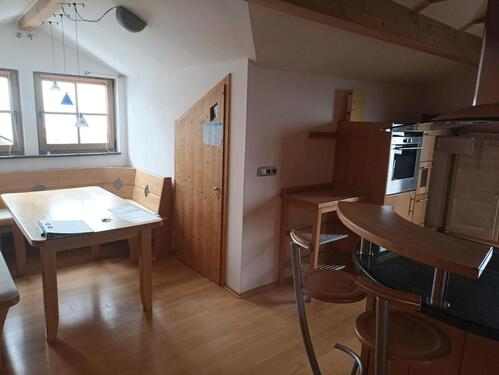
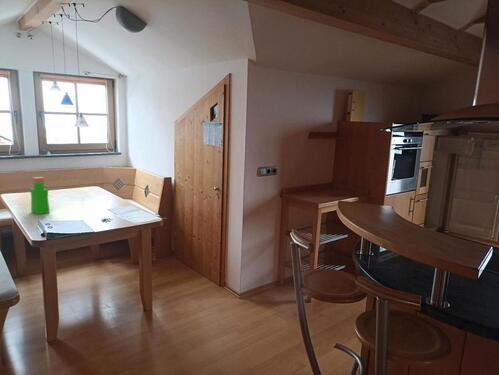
+ bottle [29,176,51,215]
